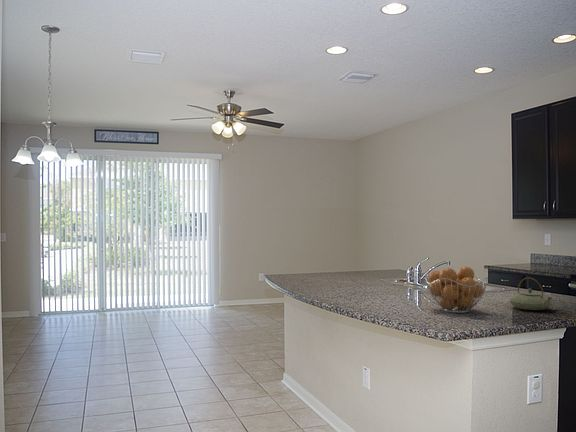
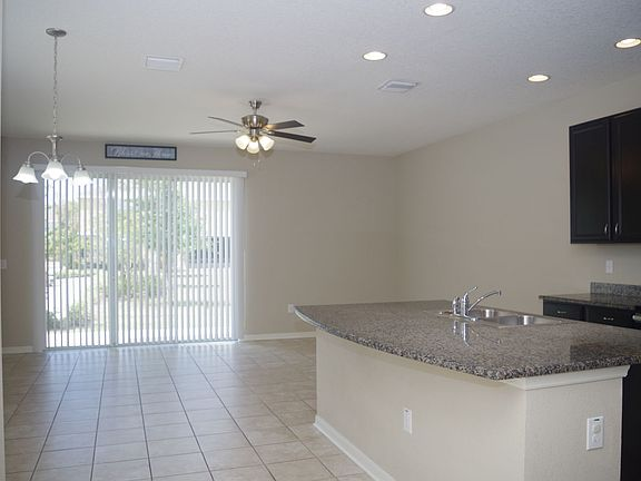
- fruit basket [425,266,489,314]
- teapot [508,277,553,311]
